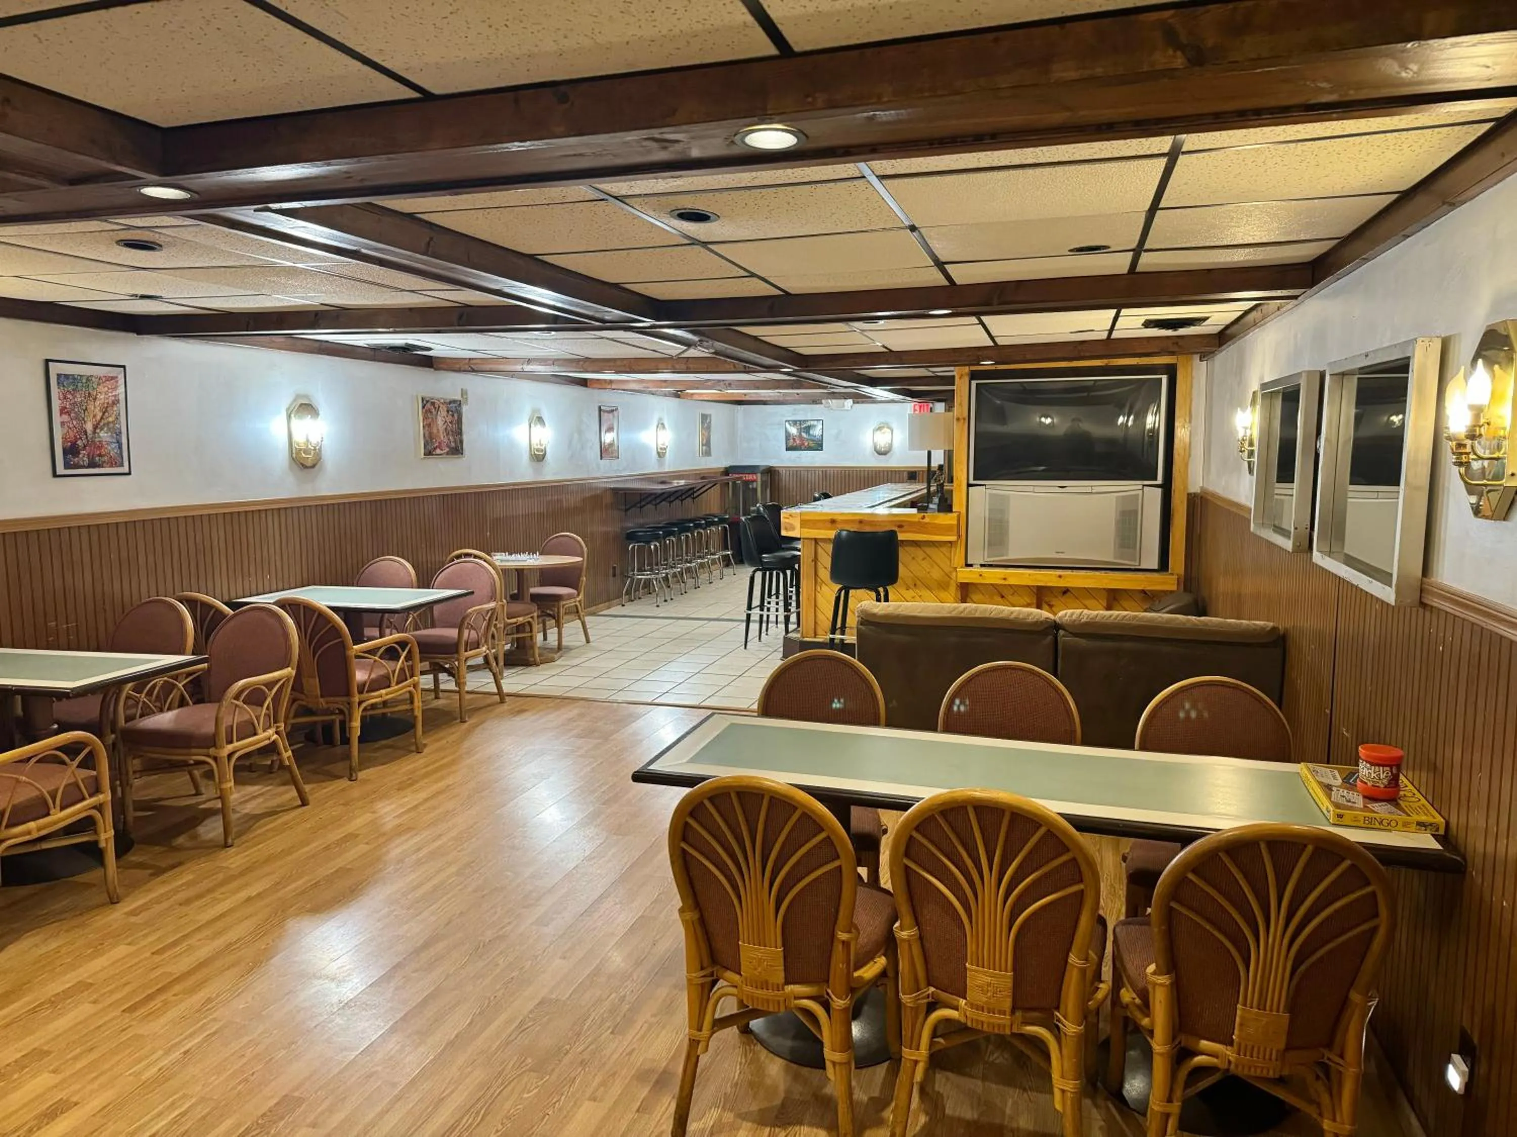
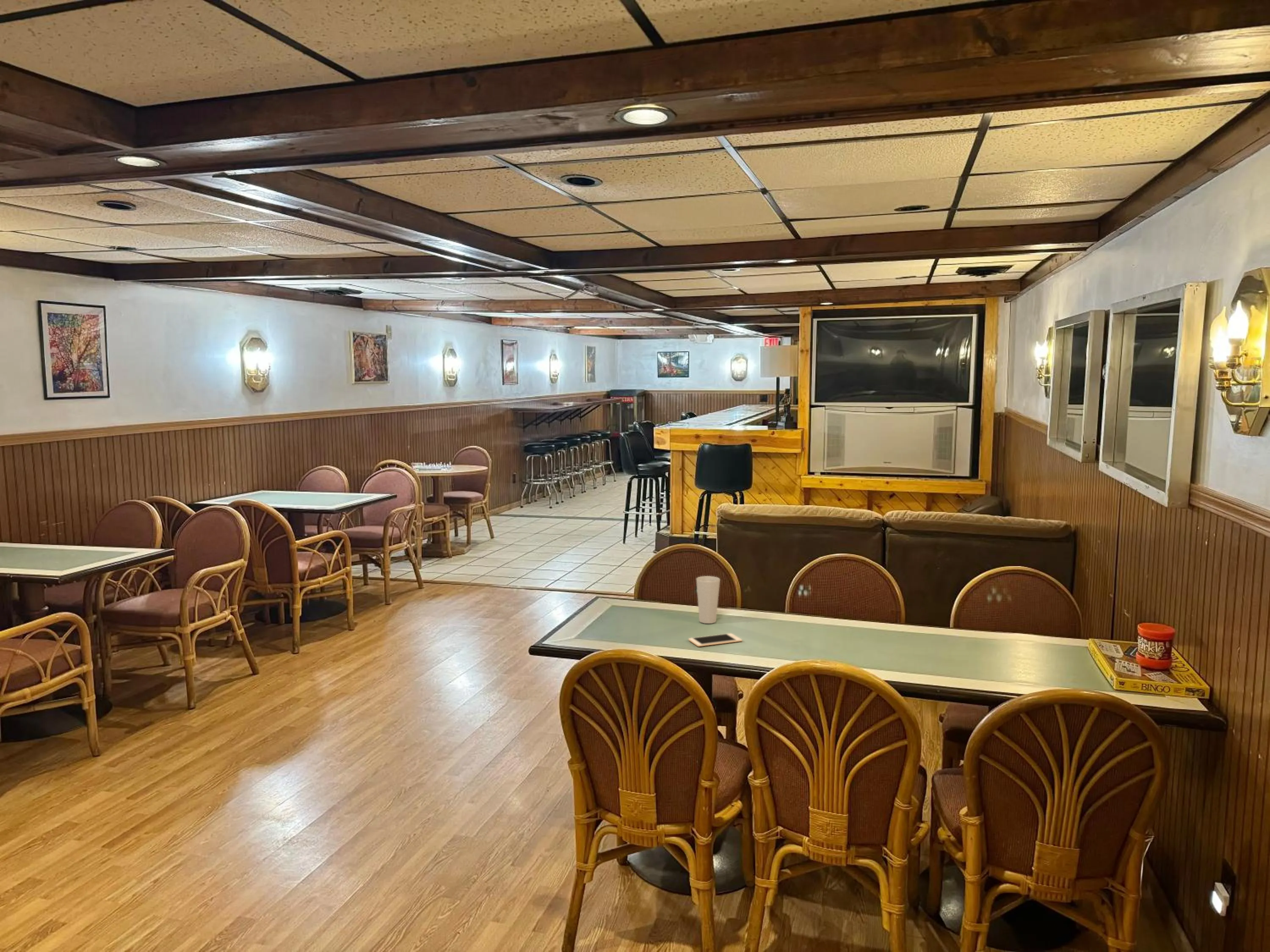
+ cell phone [688,633,743,647]
+ cup [696,575,721,624]
